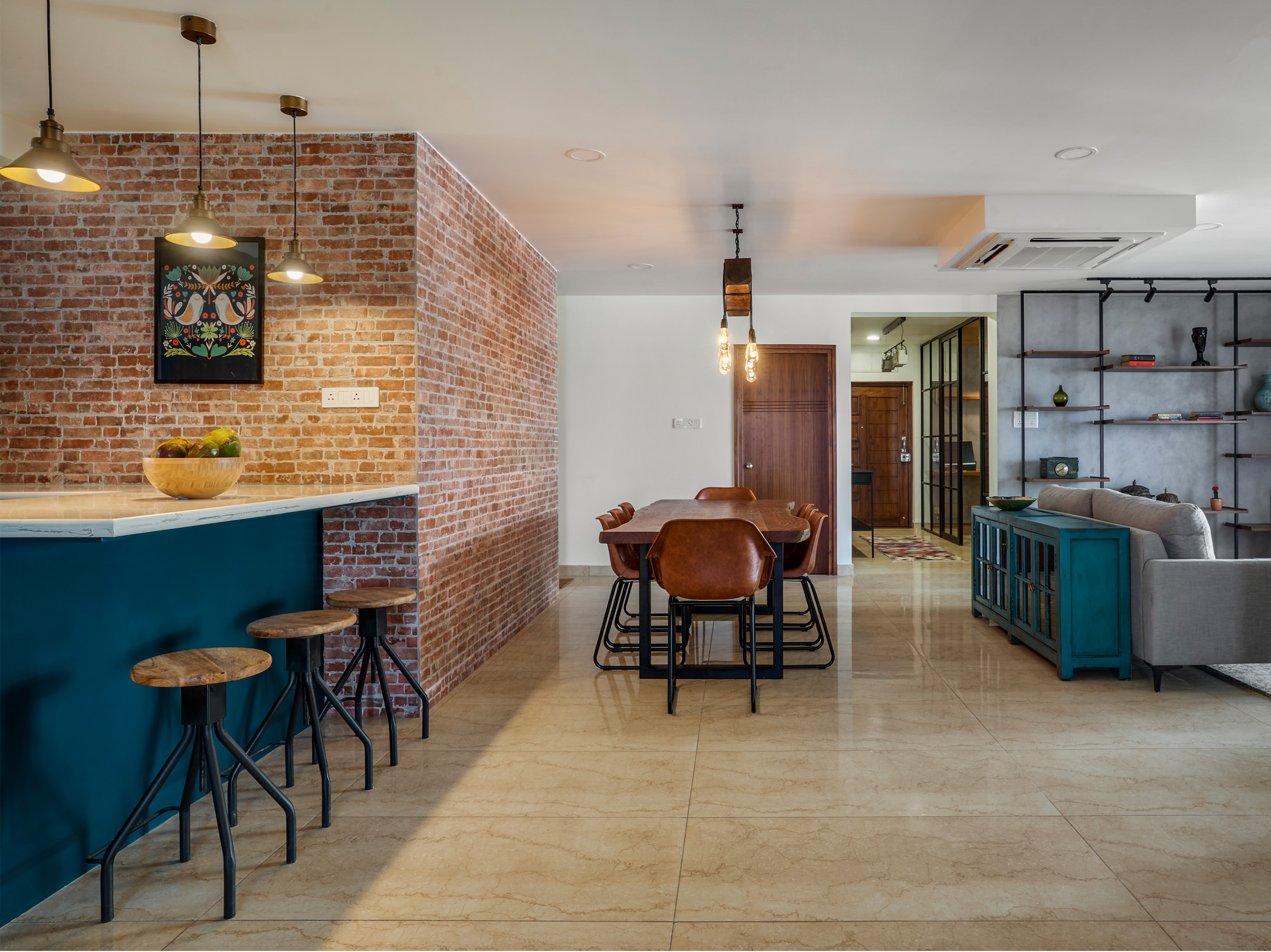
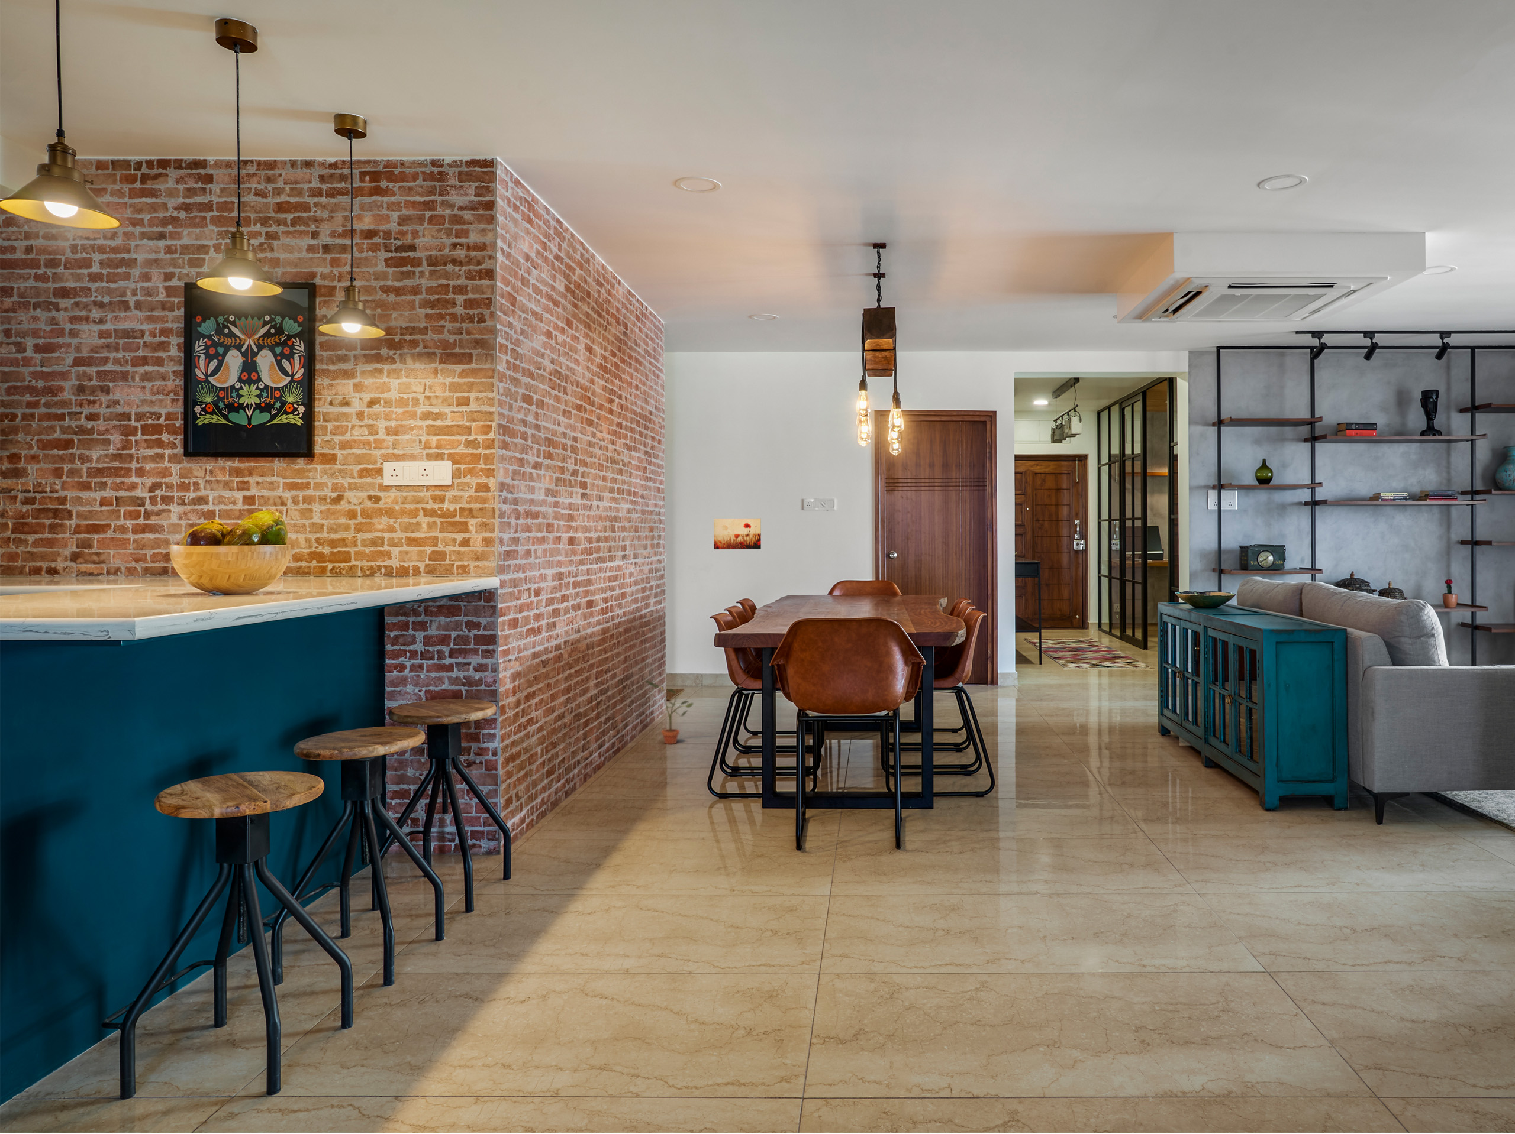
+ potted plant [645,680,694,744]
+ wall art [713,518,762,550]
